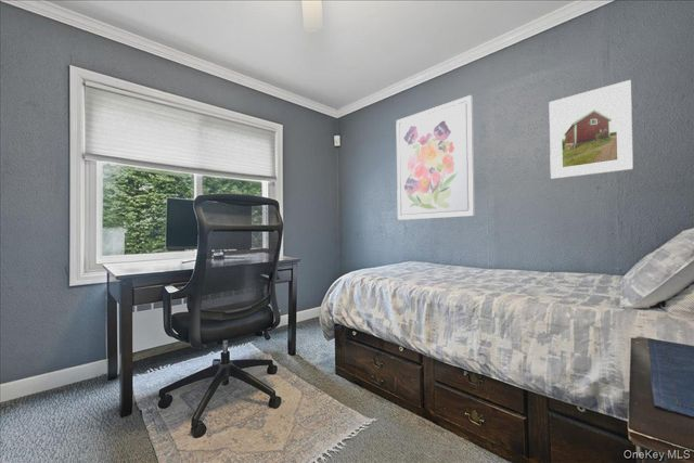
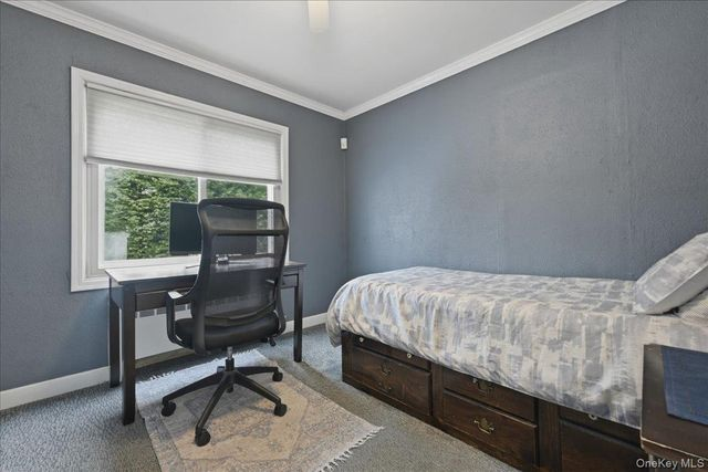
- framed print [548,79,634,180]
- wall art [395,94,476,221]
